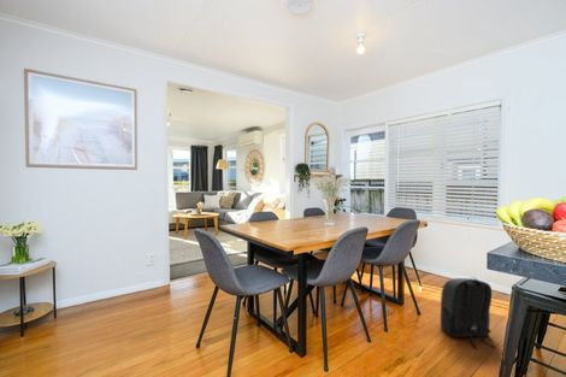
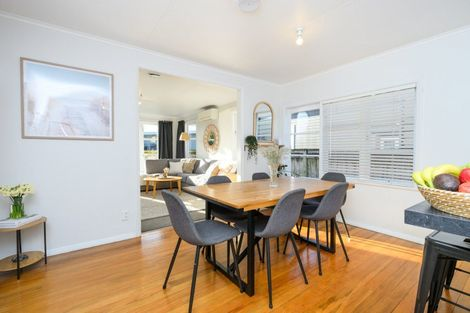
- backpack [440,276,496,349]
